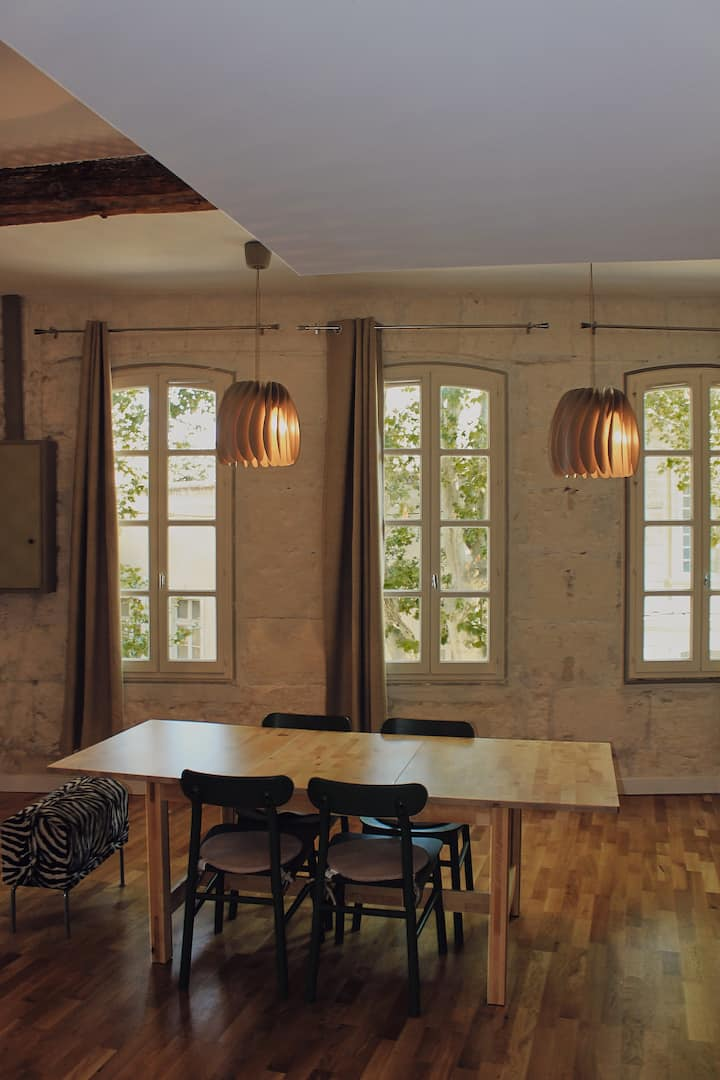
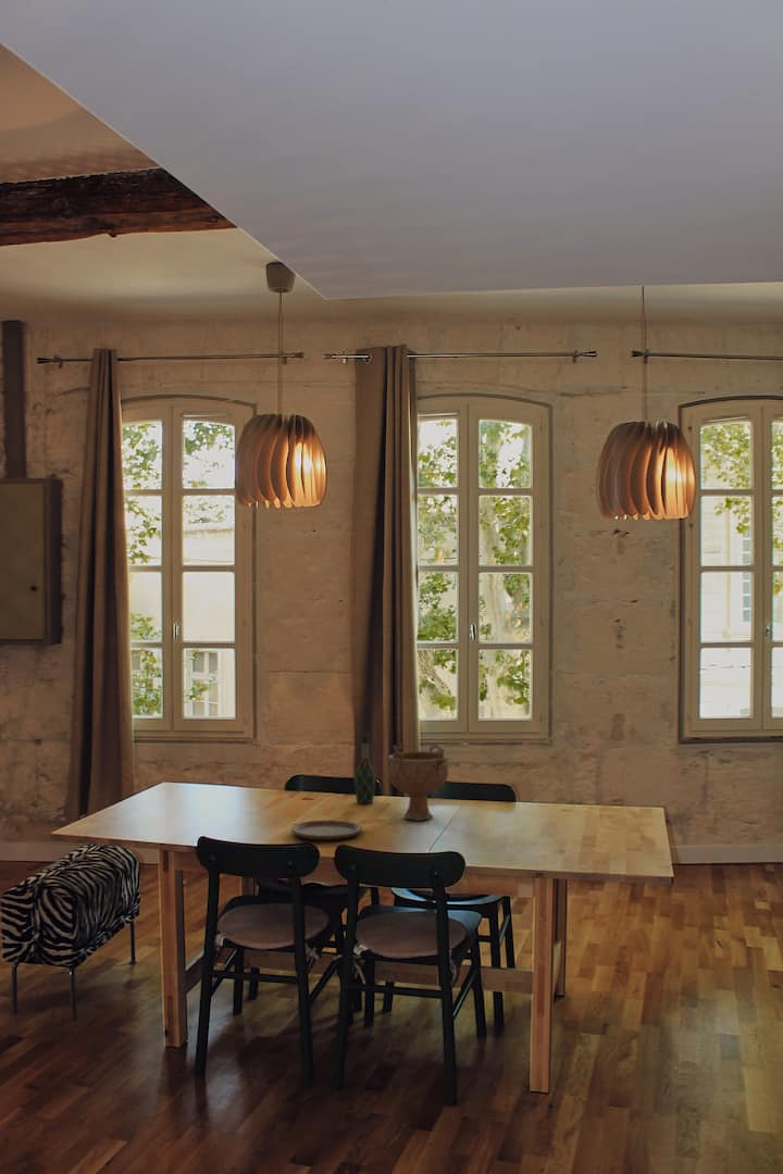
+ wine bottle [353,733,377,804]
+ decorative bowl [387,741,449,822]
+ plate [290,819,363,841]
